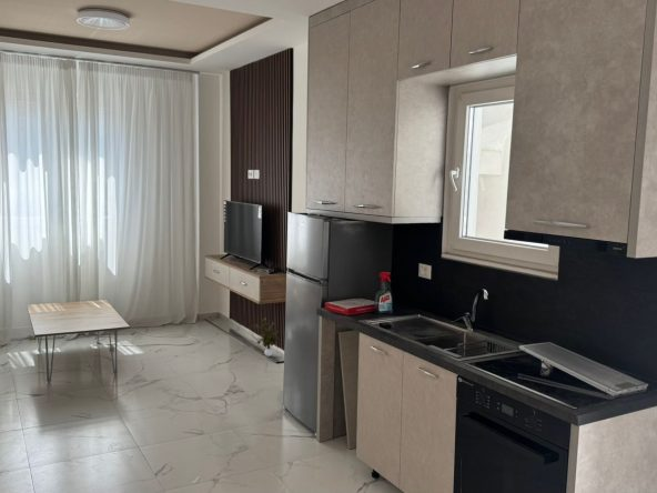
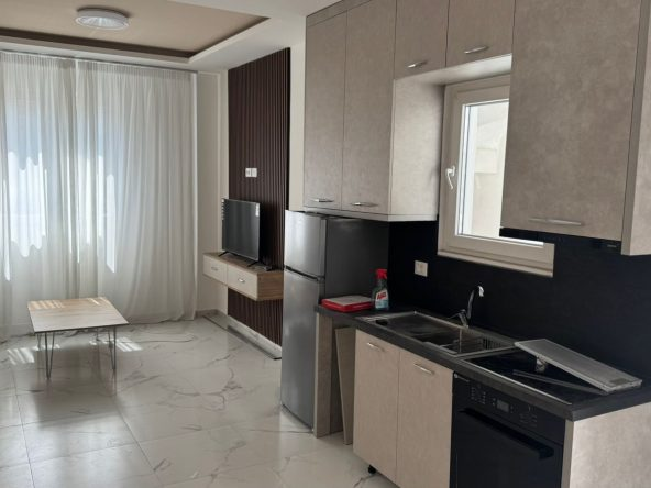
- potted plant [251,318,281,358]
